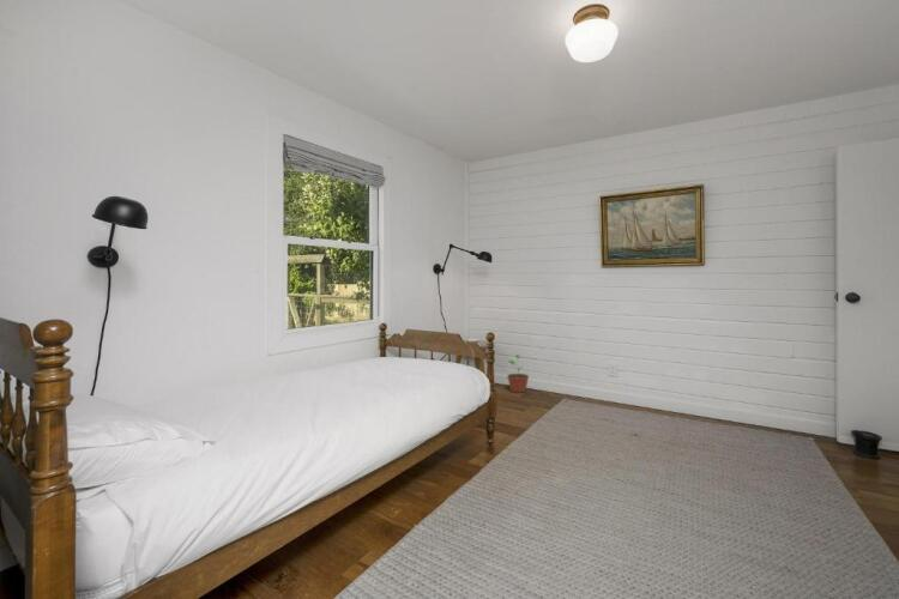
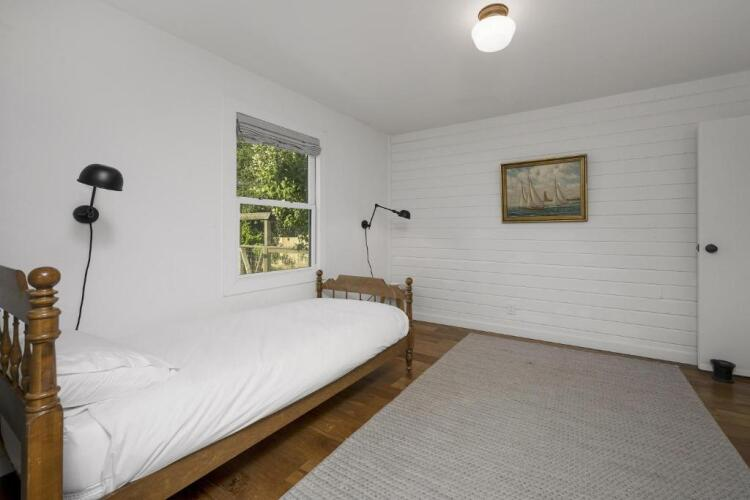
- potted plant [506,353,530,394]
